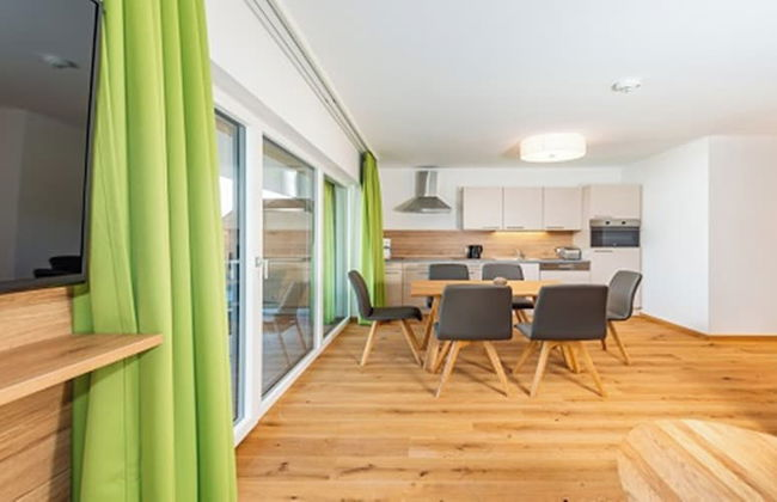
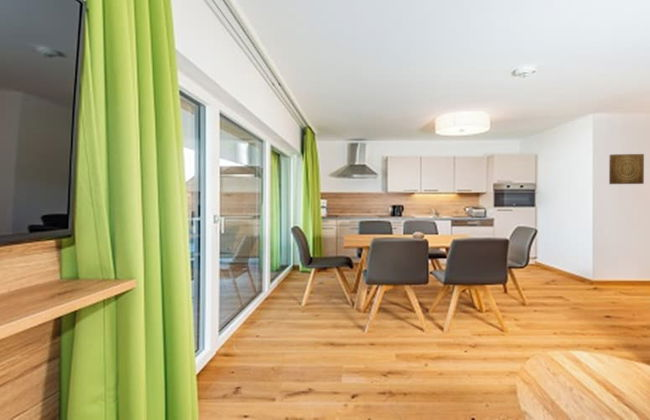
+ wall art [608,153,645,185]
